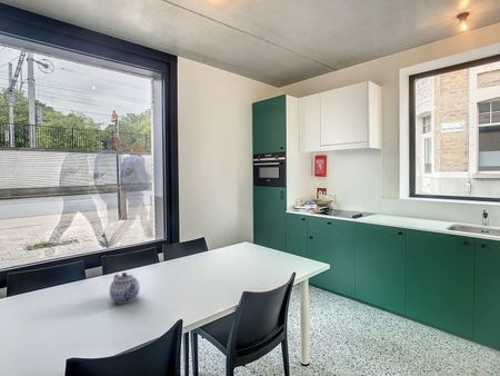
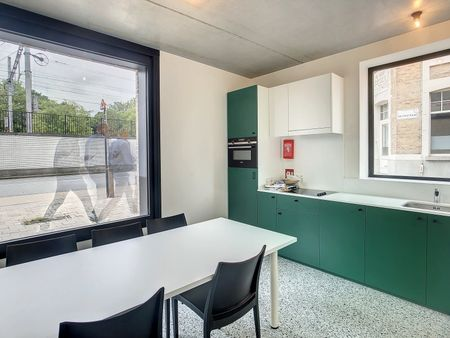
- teapot [108,271,141,304]
